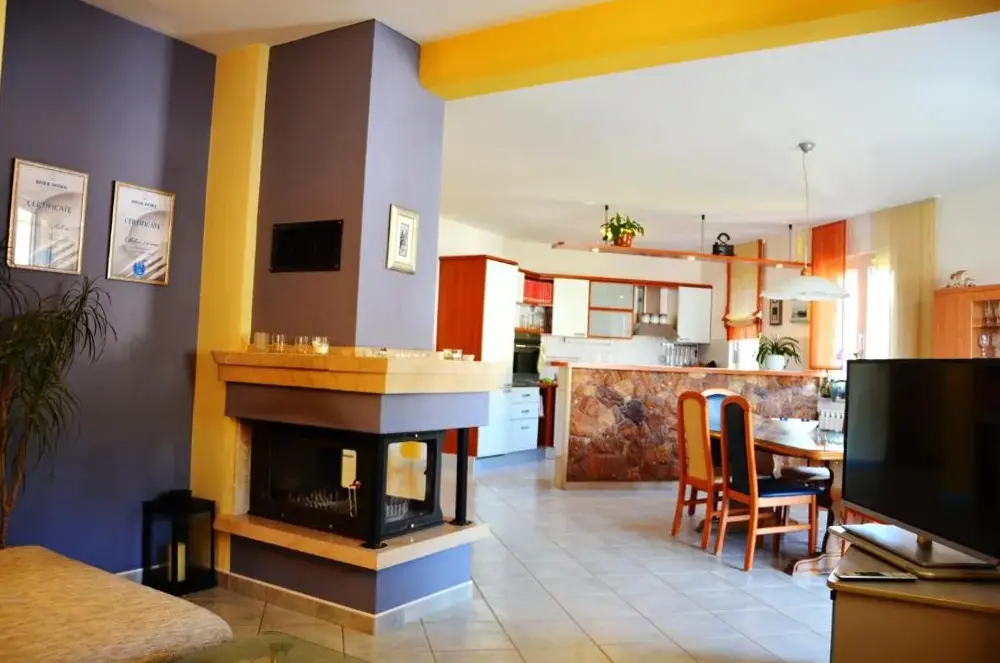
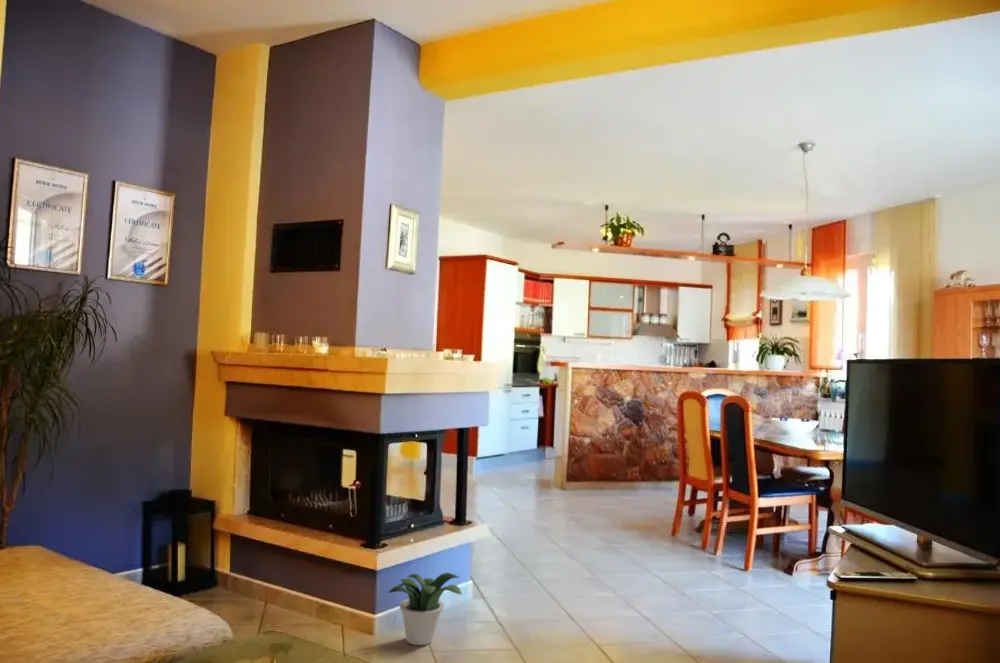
+ potted plant [387,572,462,646]
